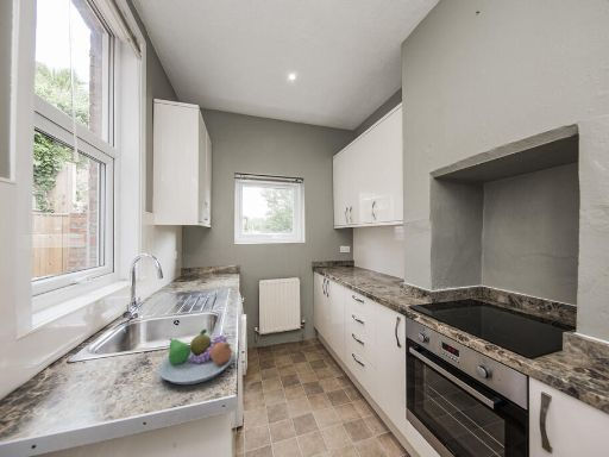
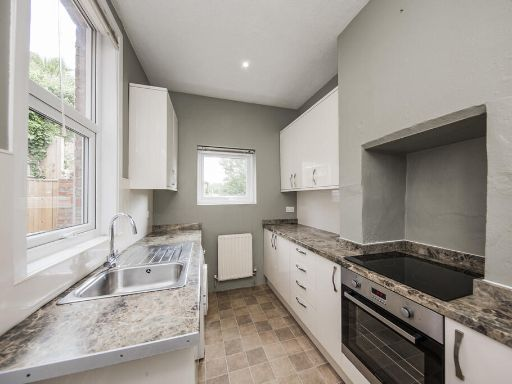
- fruit bowl [157,328,234,386]
